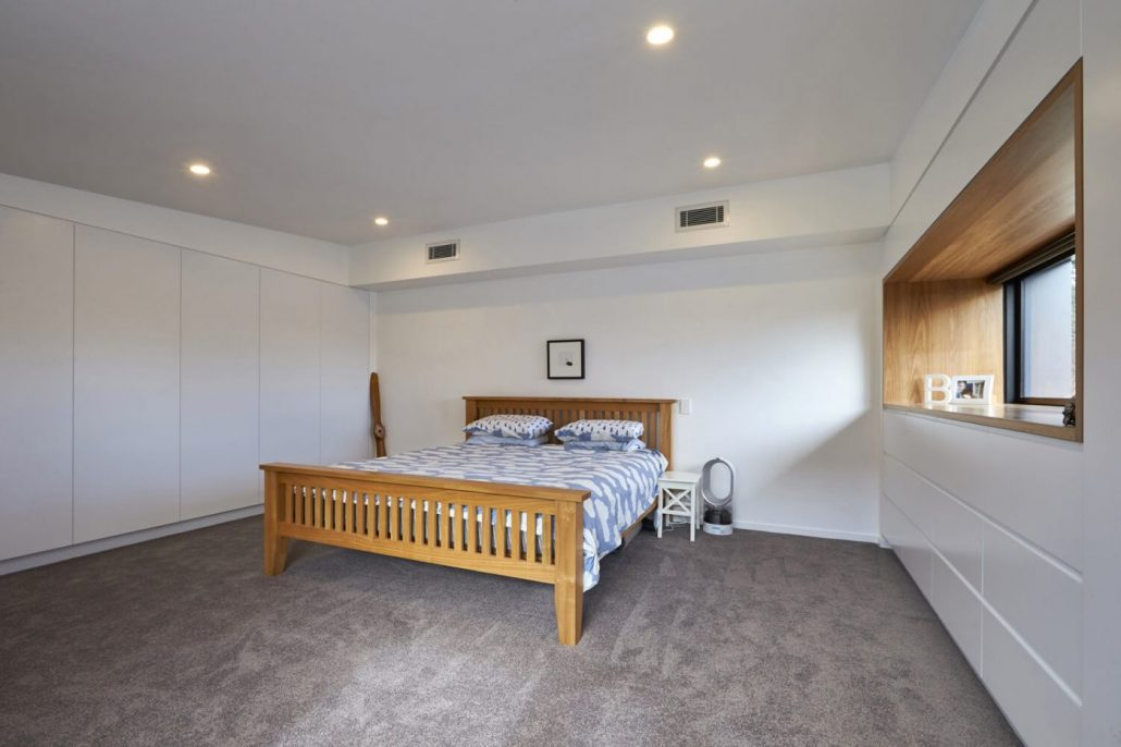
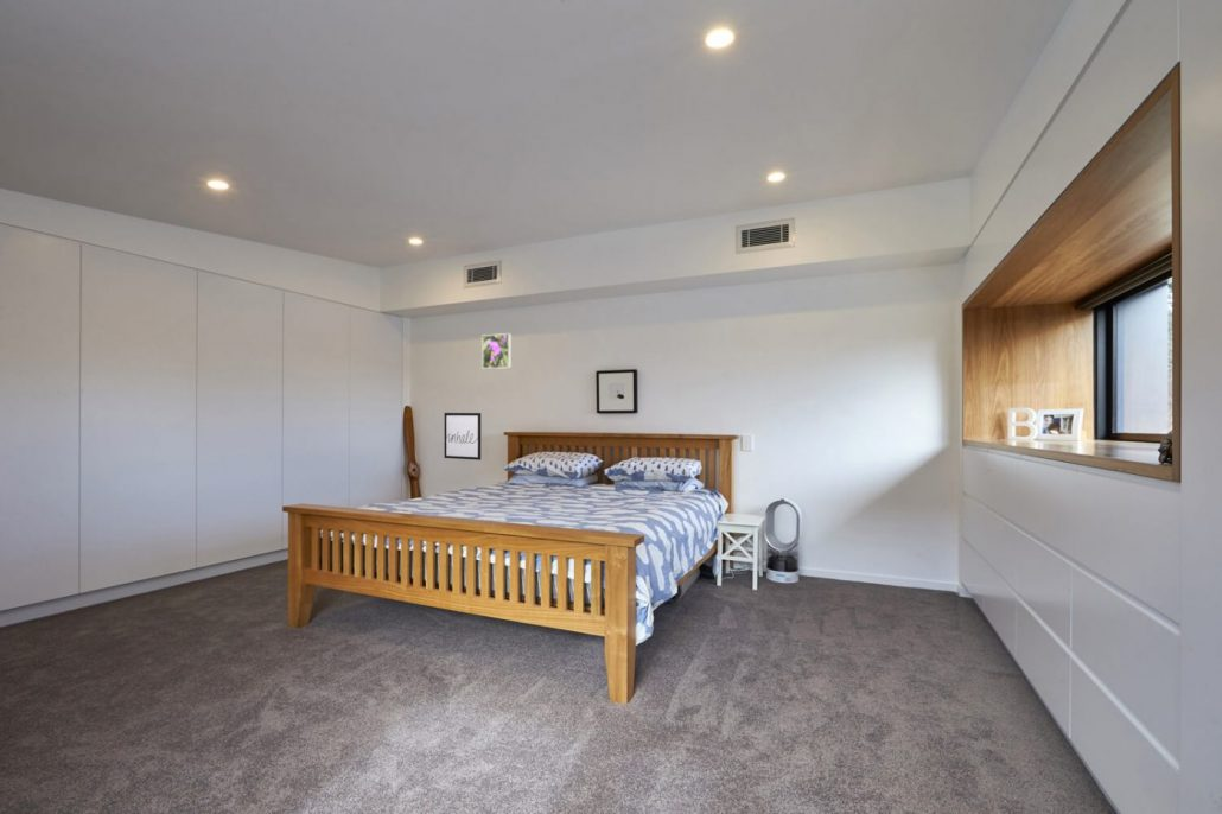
+ wall art [444,412,482,462]
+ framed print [480,332,513,370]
